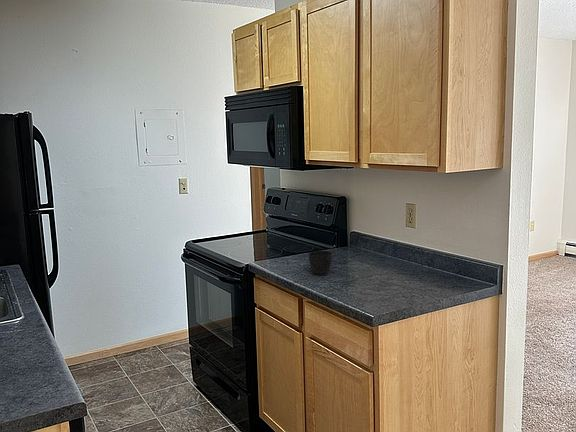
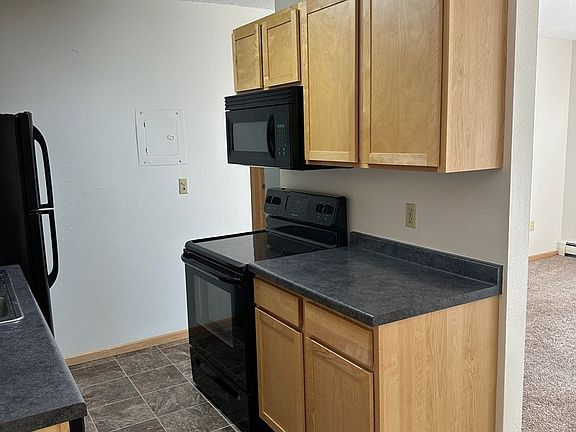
- cup [308,250,333,276]
